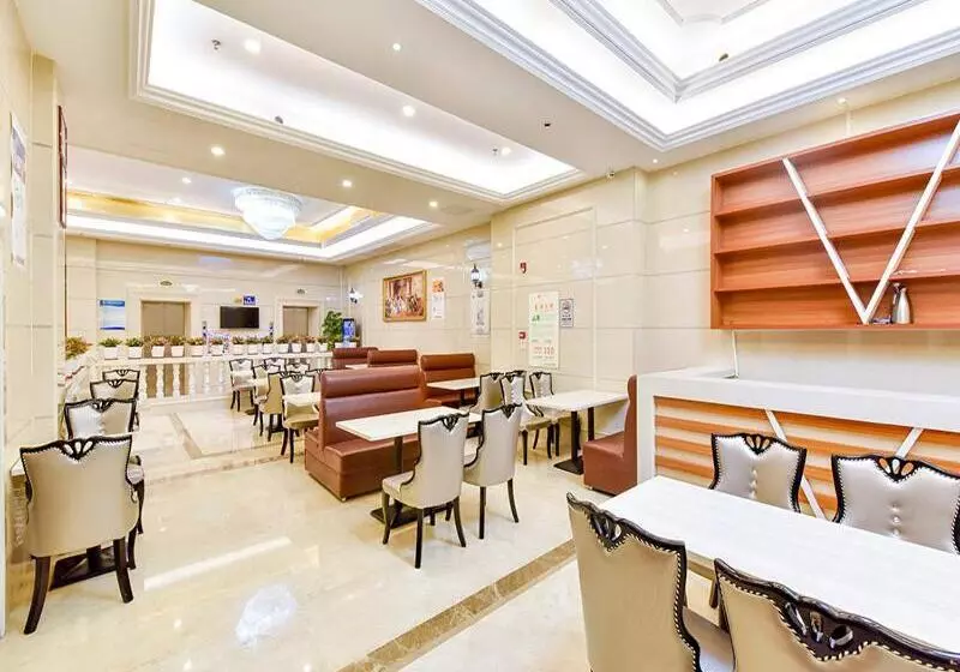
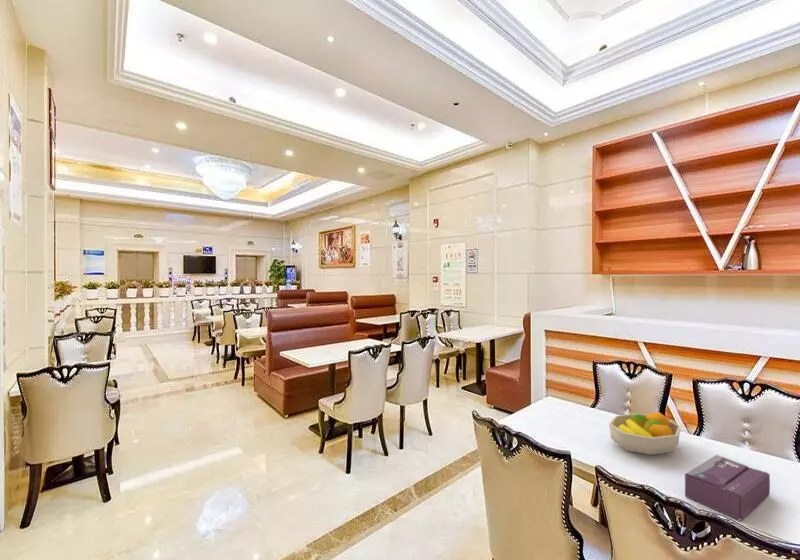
+ fruit bowl [608,411,682,456]
+ tissue box [684,454,771,522]
